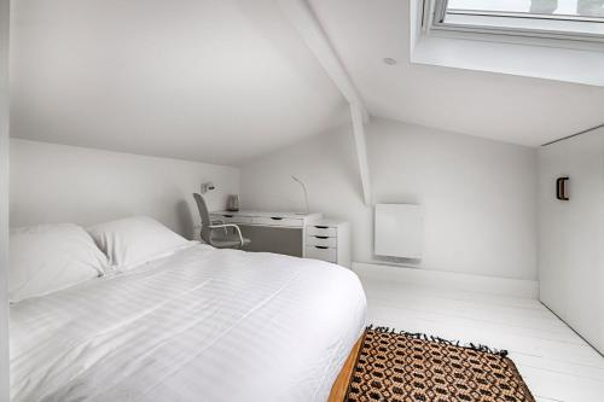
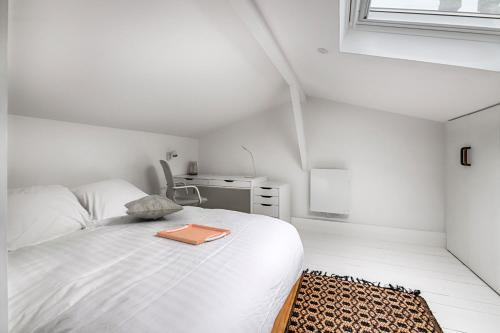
+ decorative pillow [123,194,185,220]
+ serving tray [156,223,232,246]
